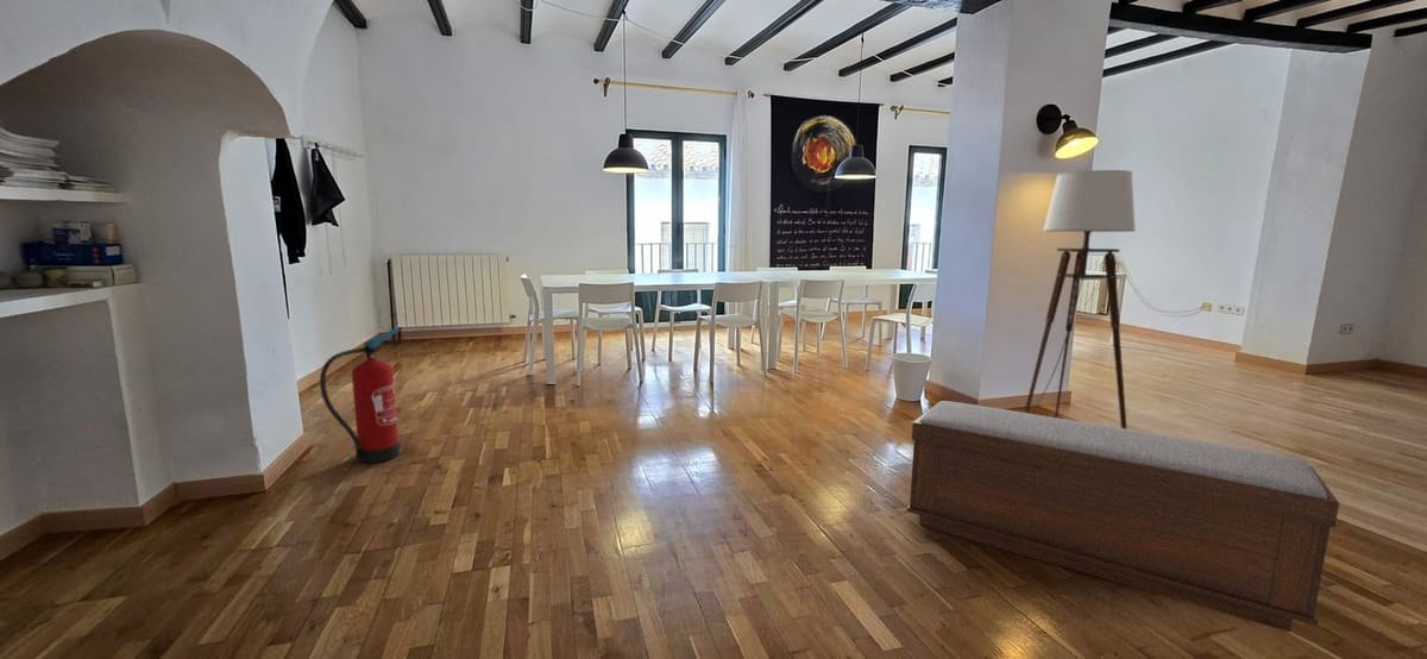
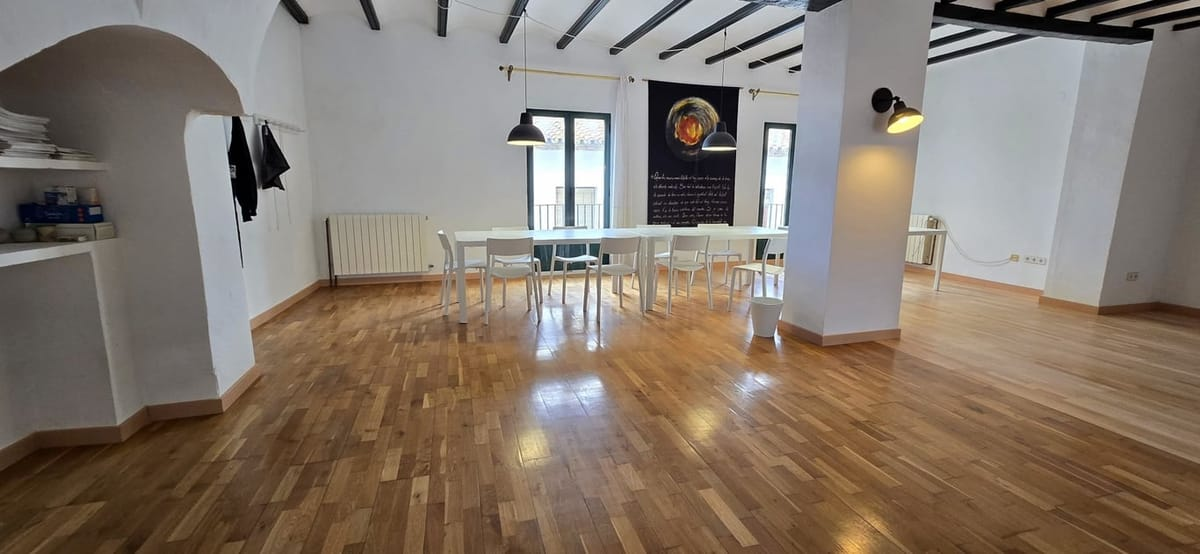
- bench [906,400,1340,633]
- fire extinguisher [319,327,402,464]
- floor lamp [1024,169,1137,429]
